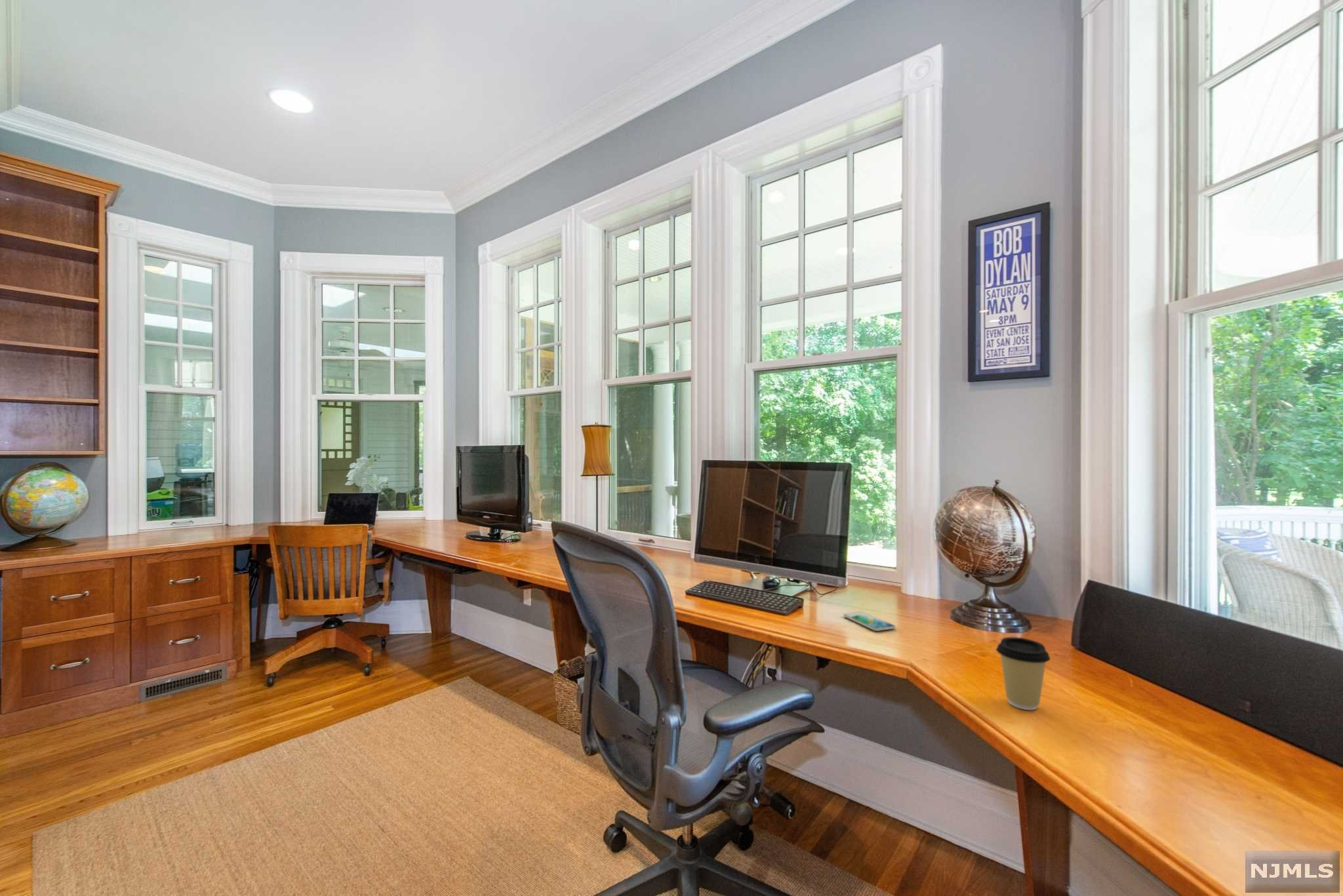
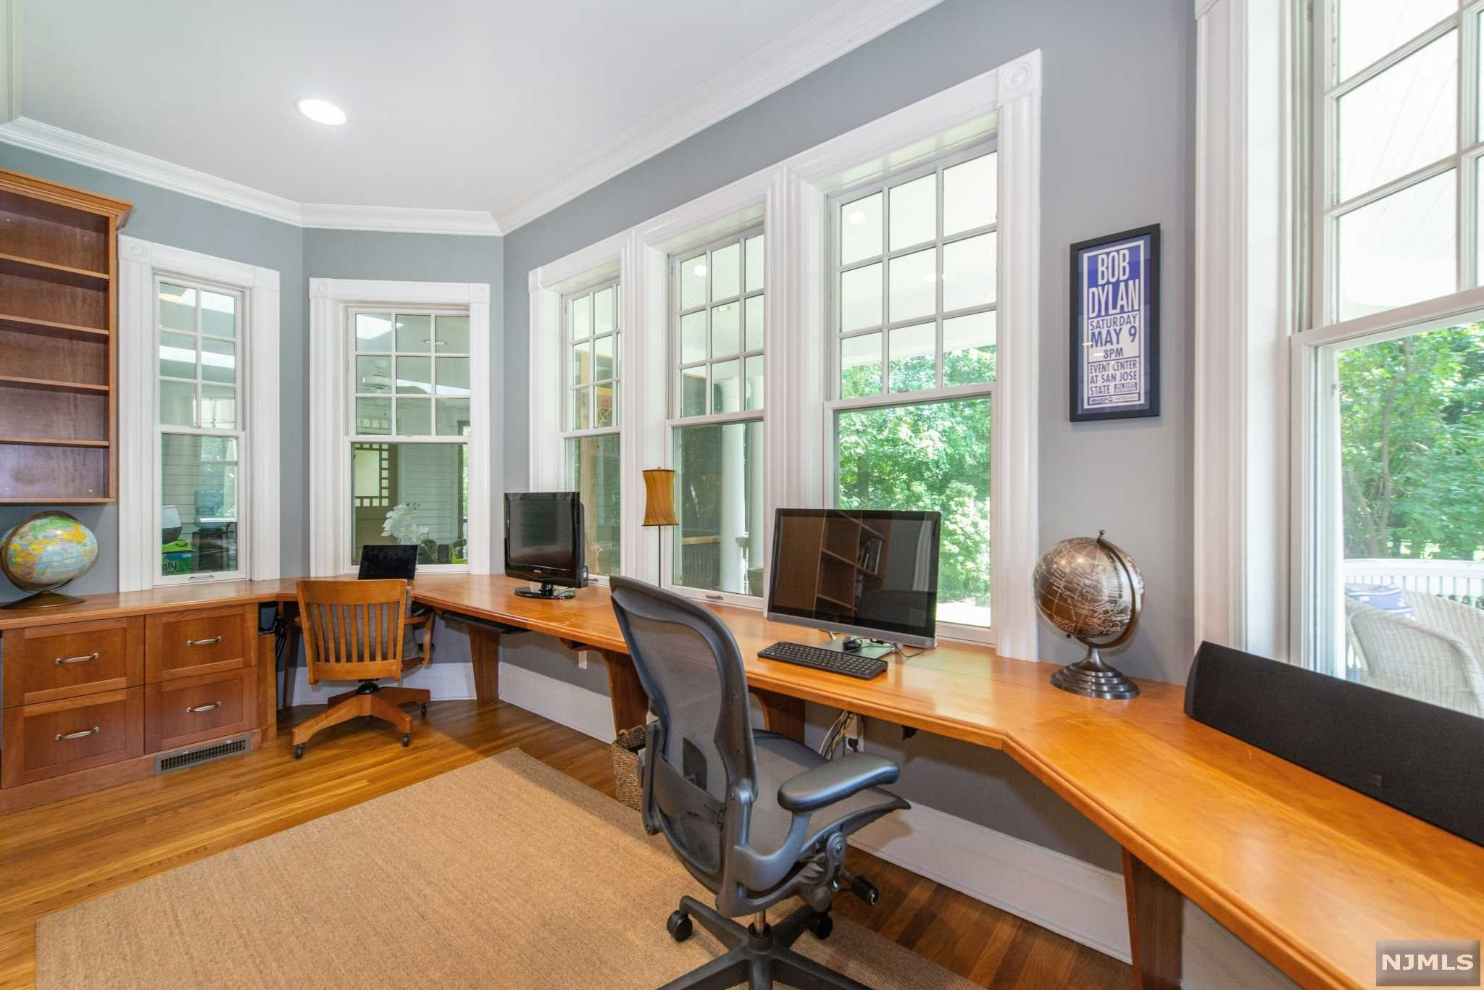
- coffee cup [995,636,1051,711]
- smartphone [843,611,896,632]
